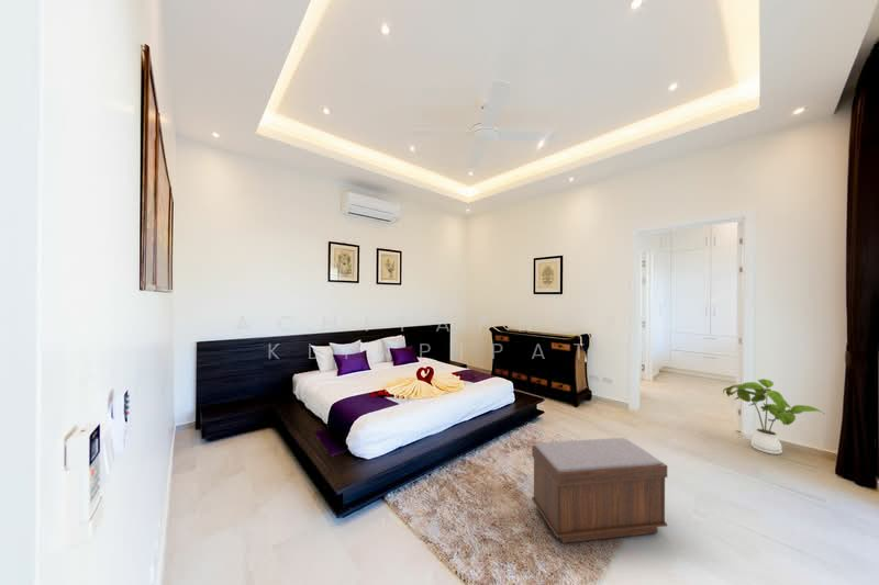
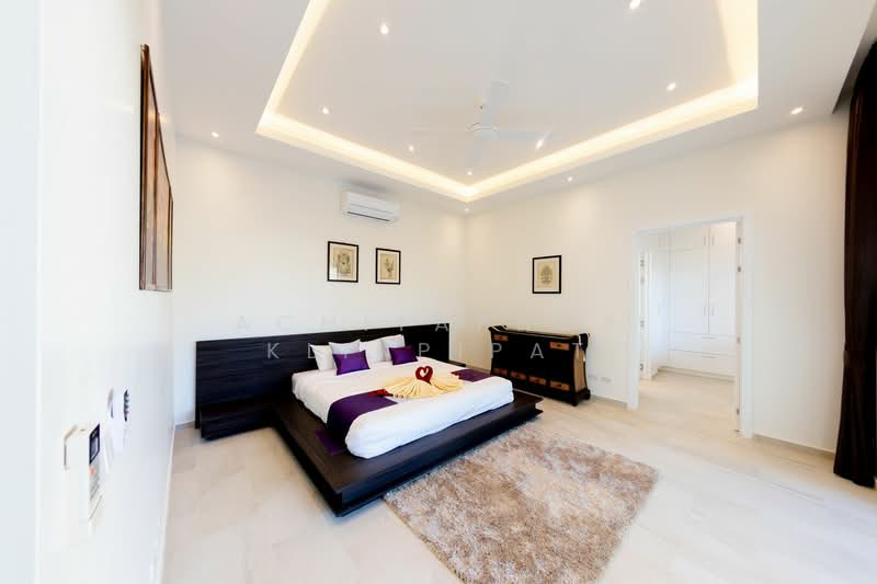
- house plant [722,378,825,455]
- bench [531,437,668,544]
